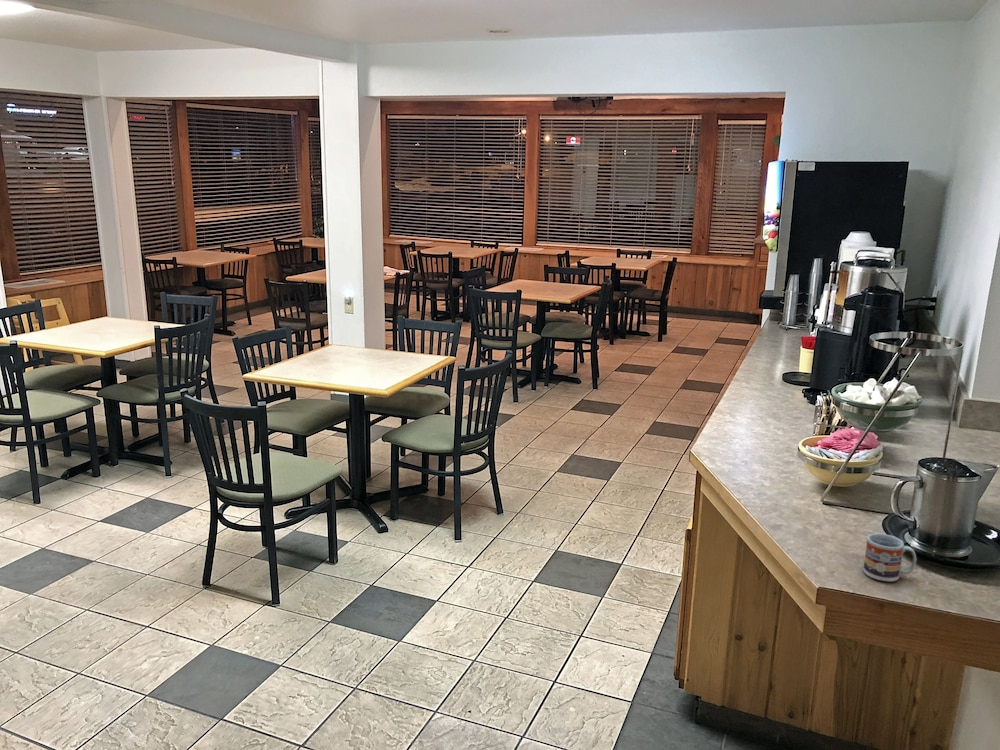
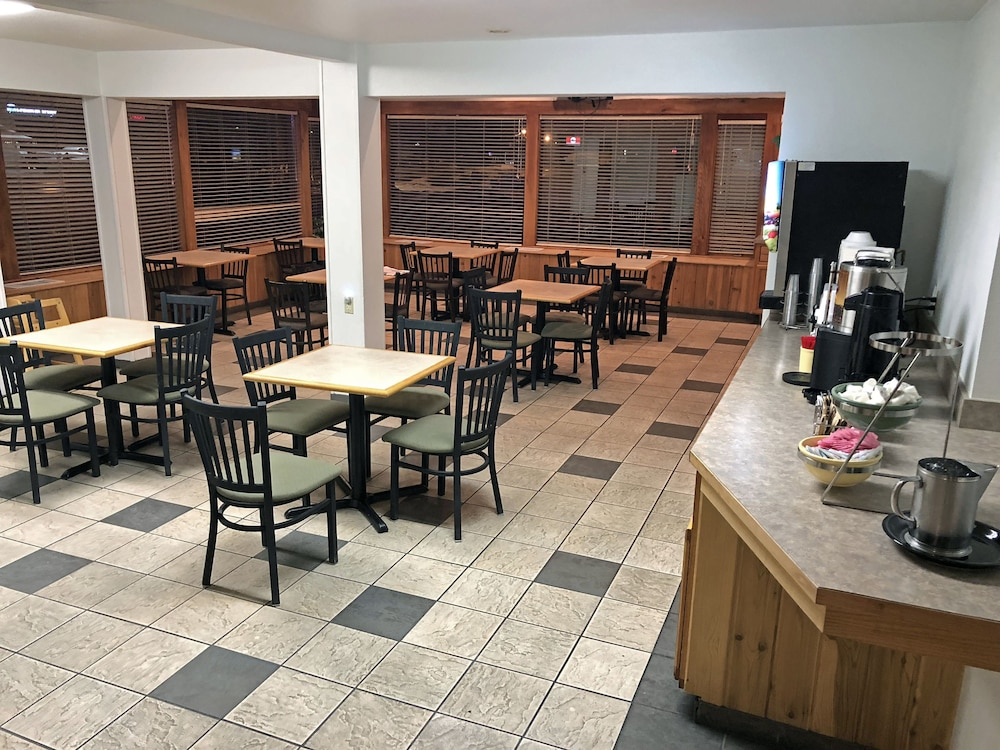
- cup [862,532,918,583]
